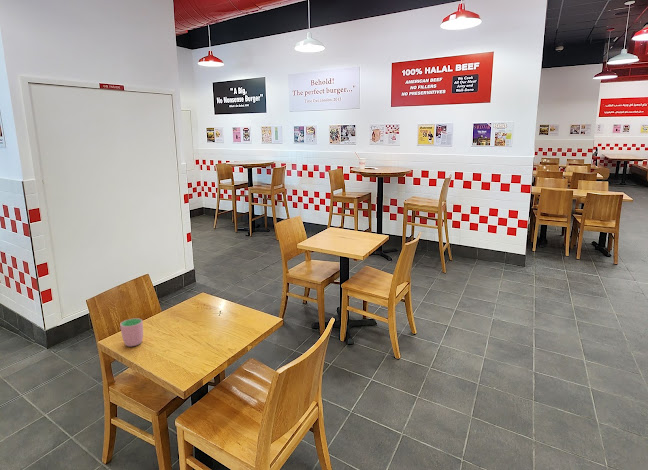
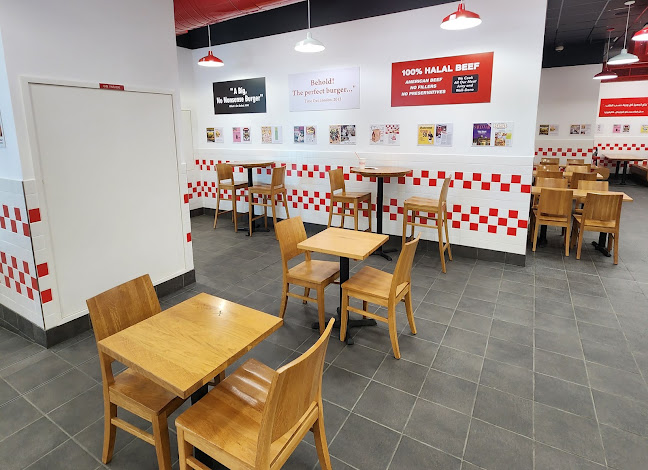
- cup [119,317,144,347]
